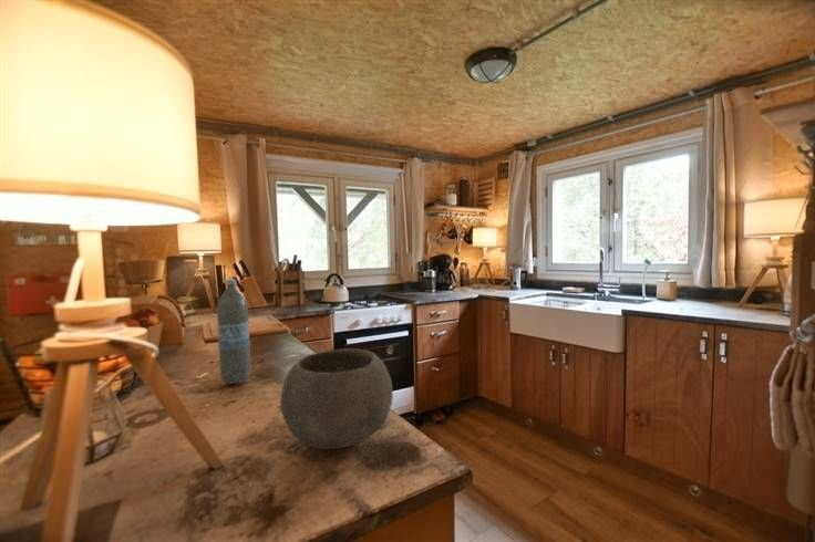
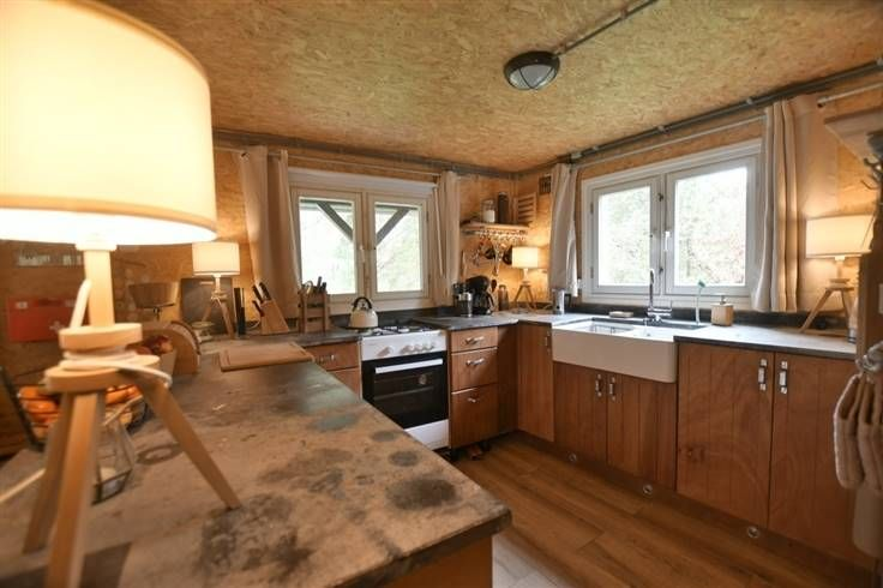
- water bottle [216,278,251,385]
- bowl [279,347,394,450]
